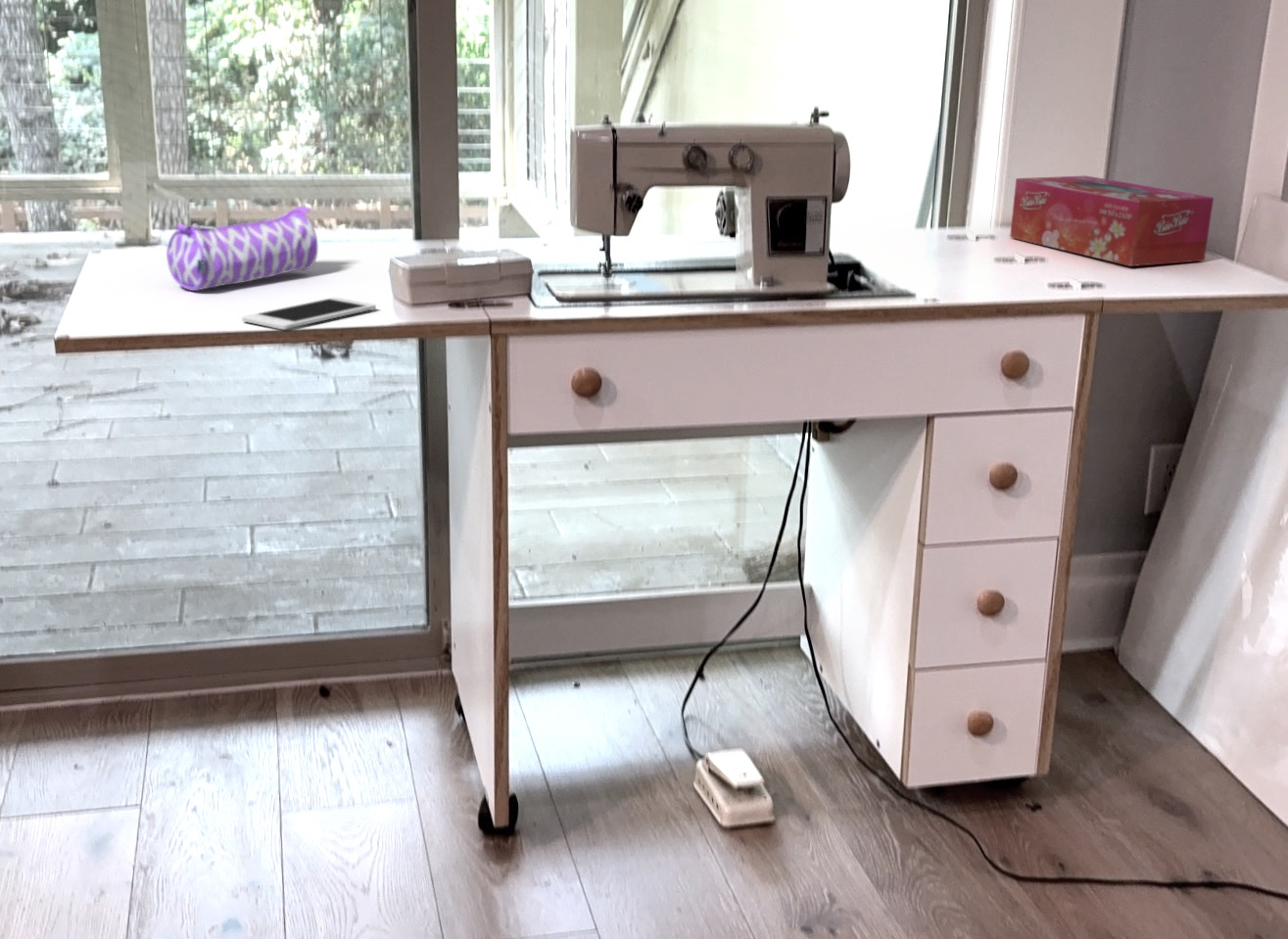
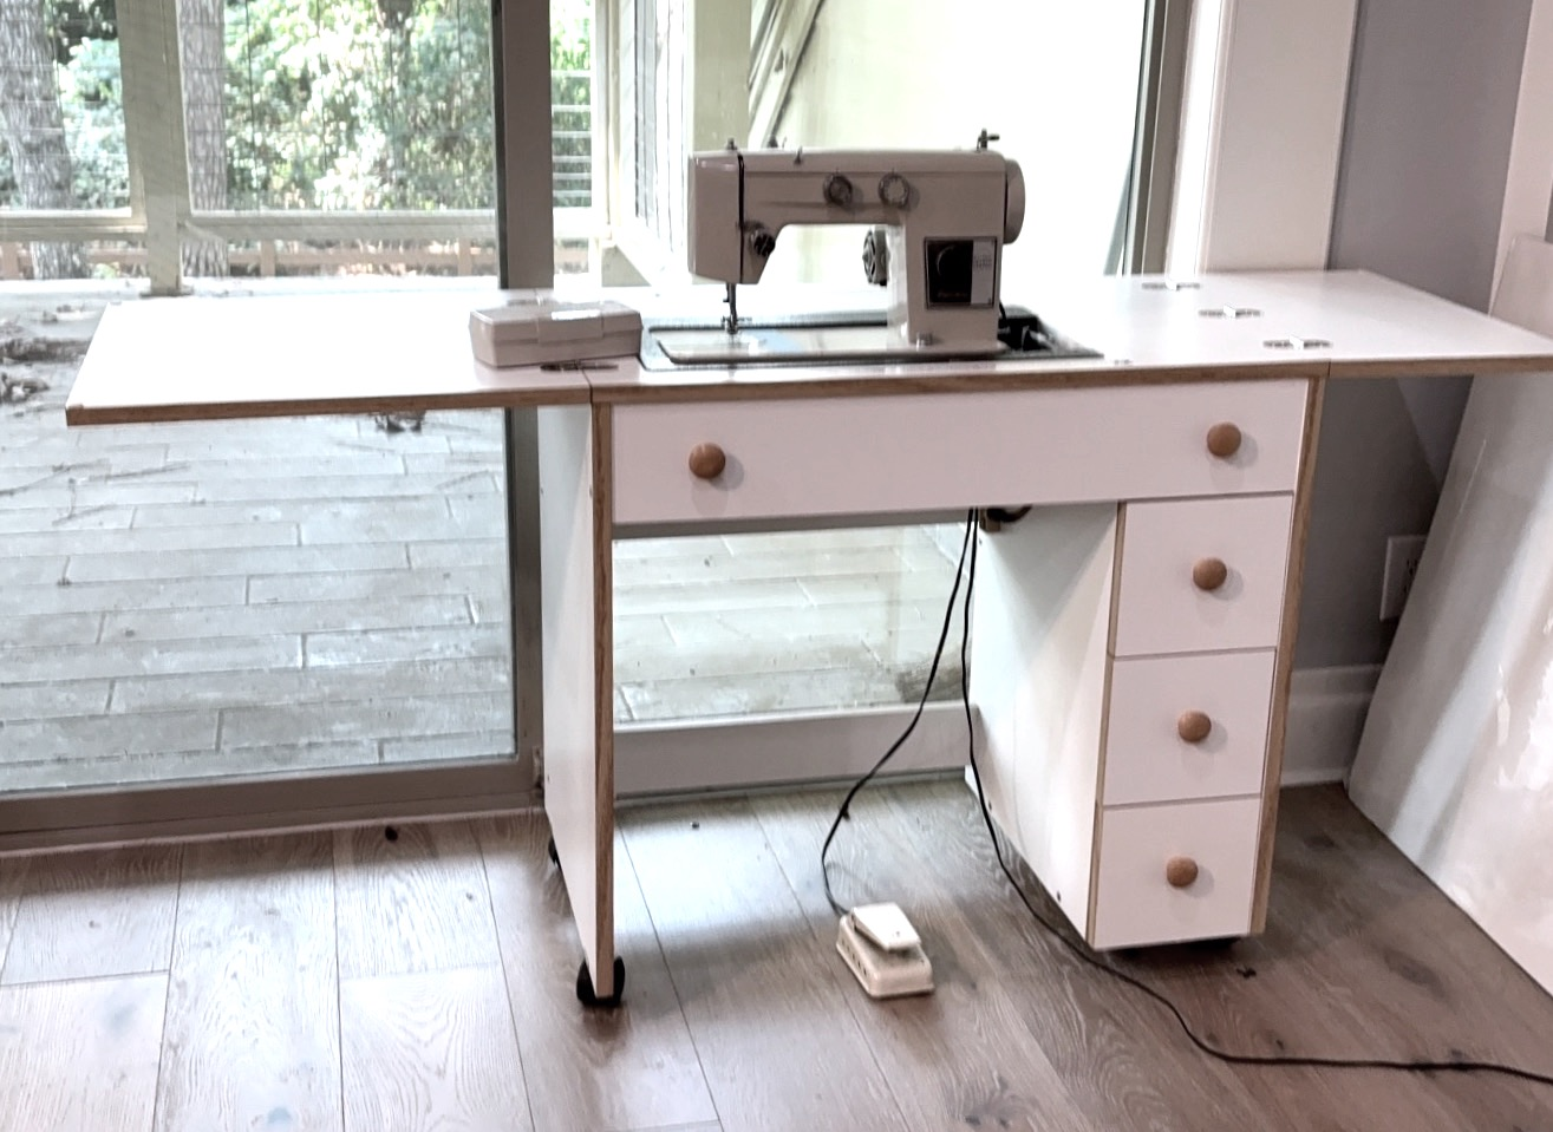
- pencil case [166,206,318,292]
- tissue box [1009,174,1215,267]
- cell phone [241,297,377,330]
